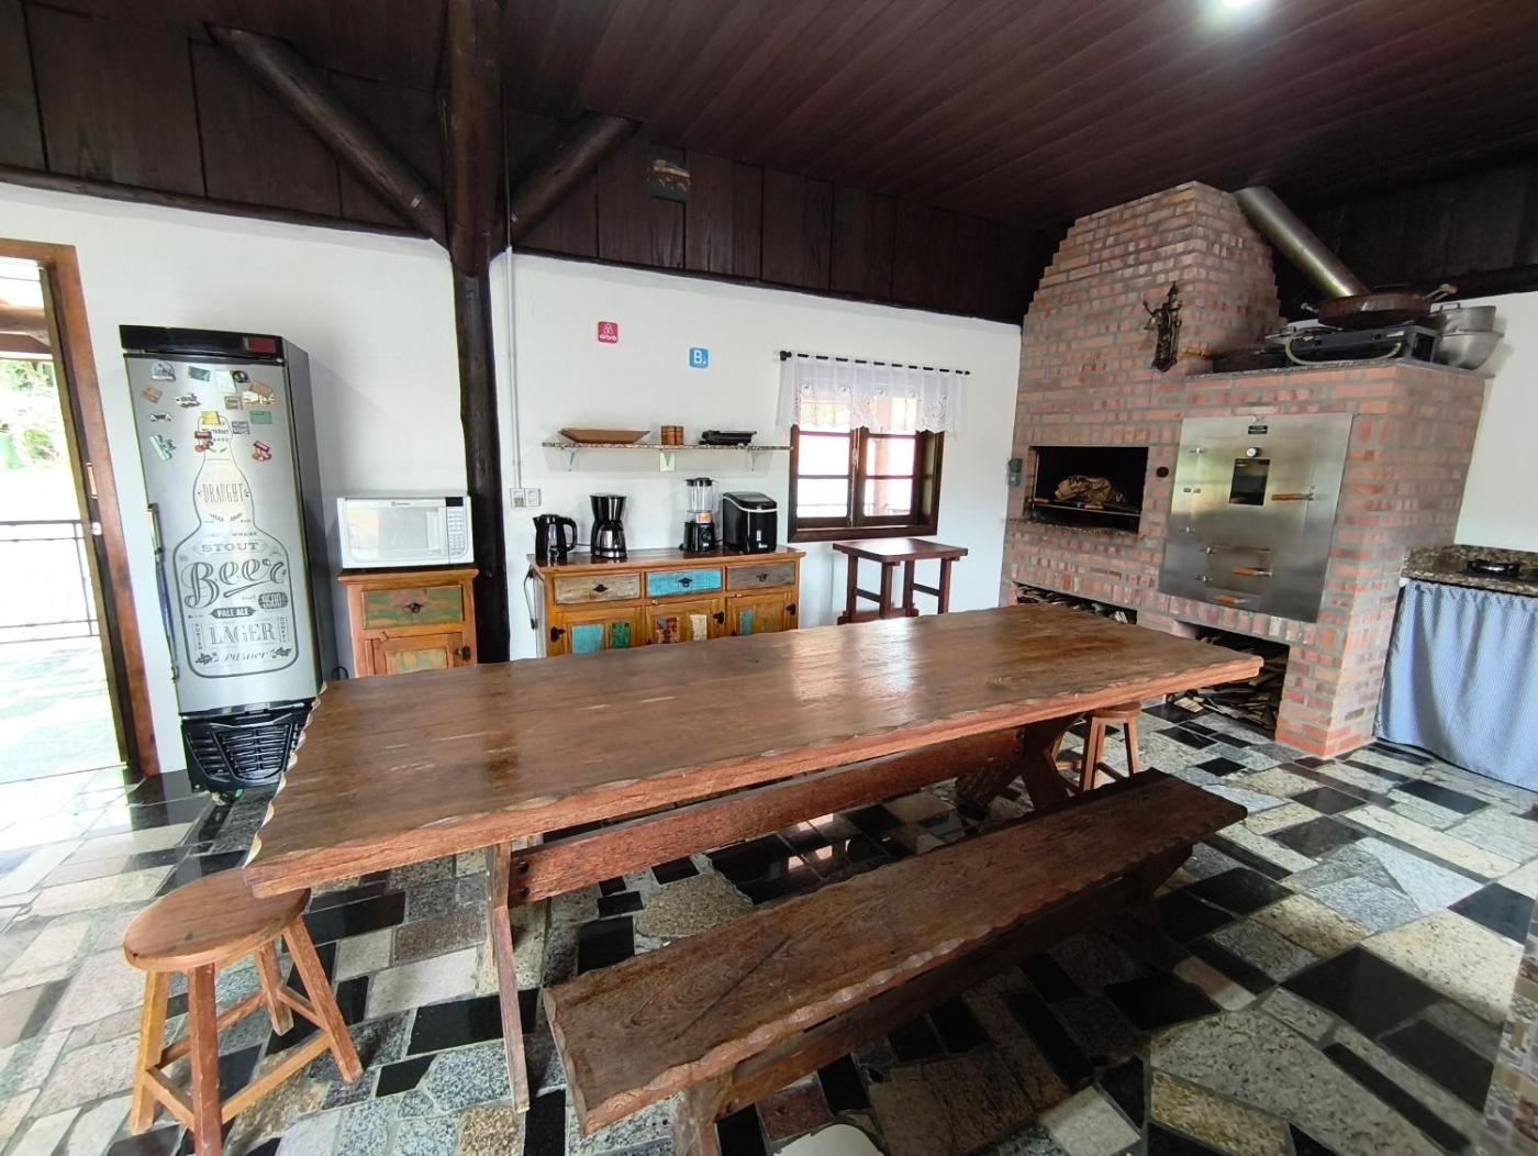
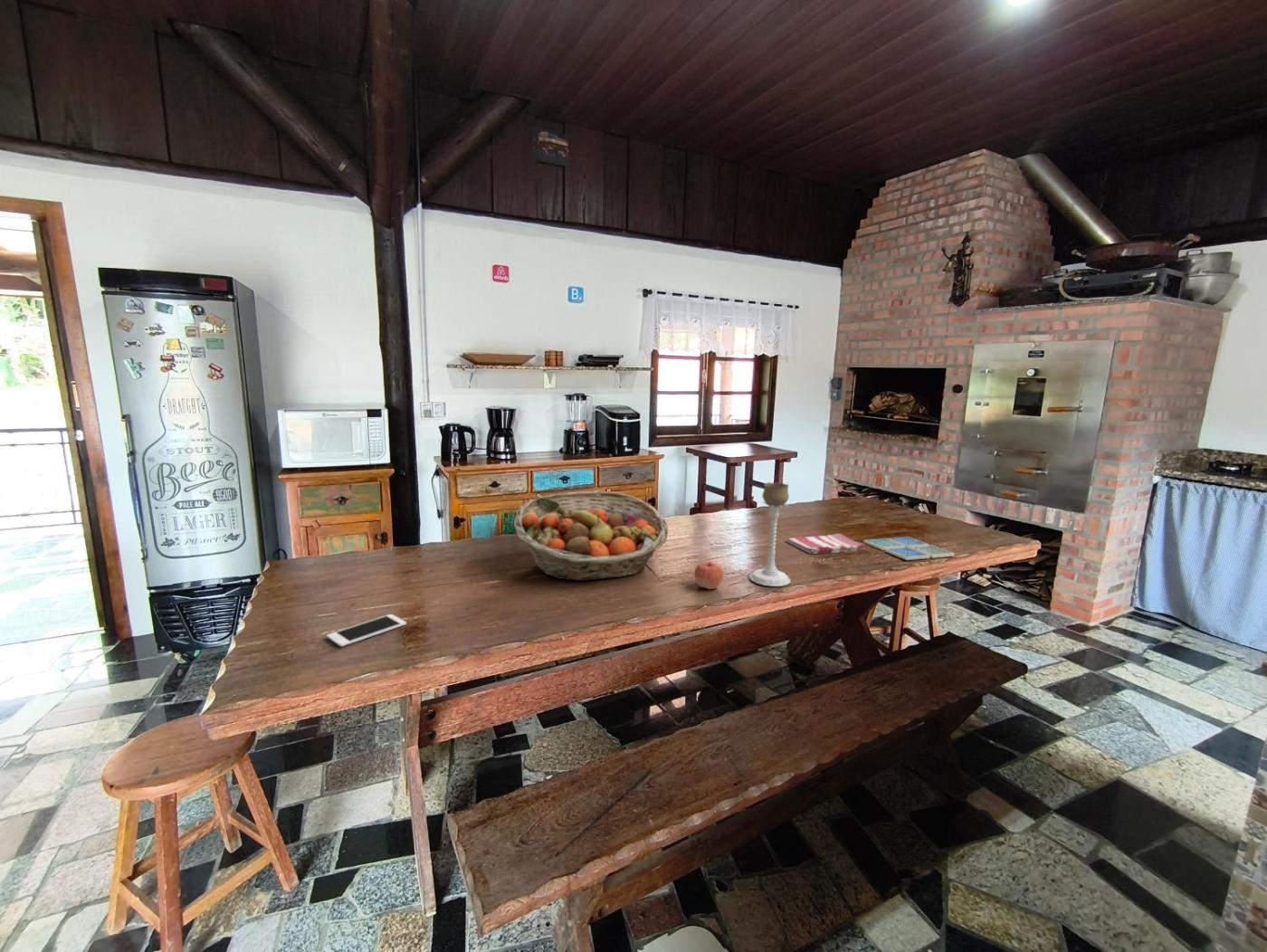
+ dish towel [785,533,866,555]
+ fruit basket [513,490,669,582]
+ candle holder [748,481,791,587]
+ apple [693,561,724,590]
+ cell phone [326,614,407,648]
+ drink coaster [862,536,956,561]
